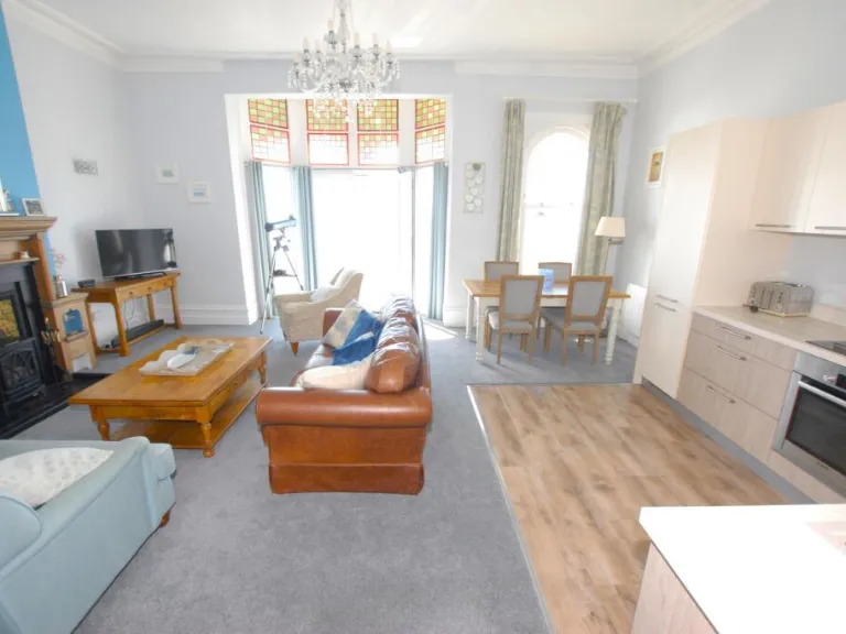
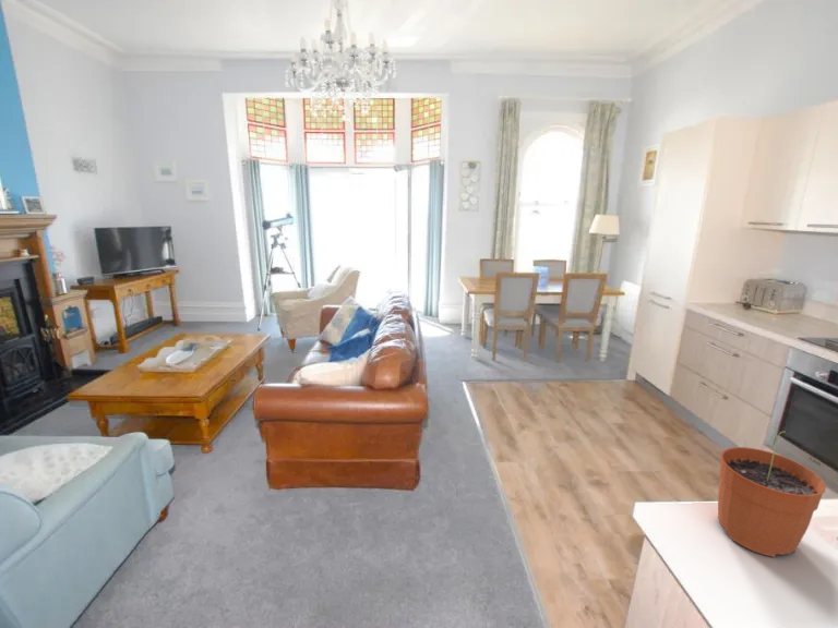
+ plant pot [717,427,827,558]
